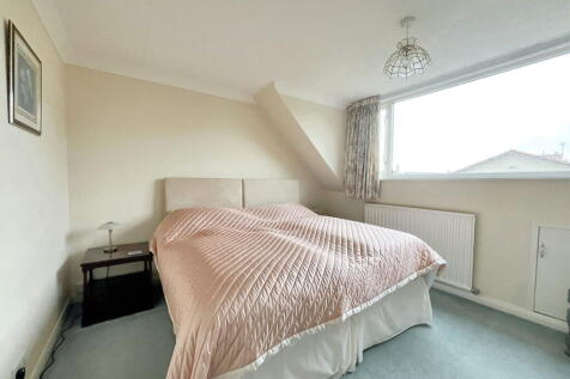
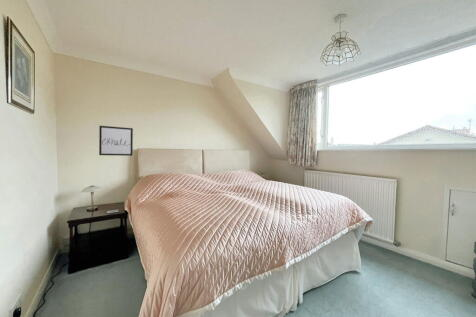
+ wall art [98,125,134,157]
